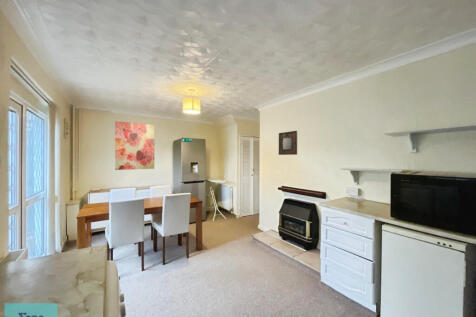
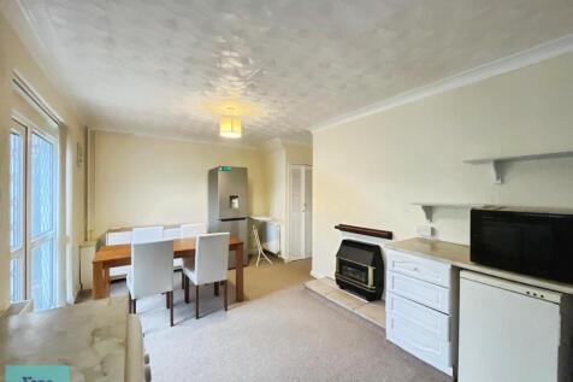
- home mirror [278,130,298,156]
- wall art [114,120,155,171]
